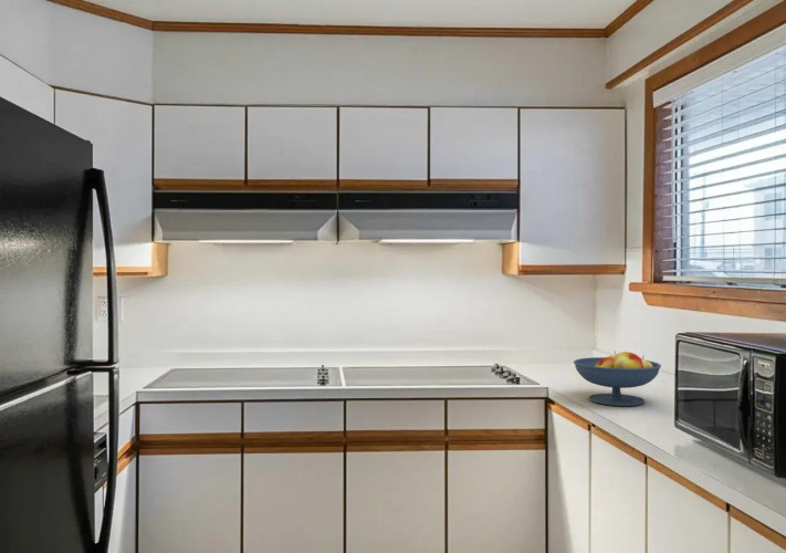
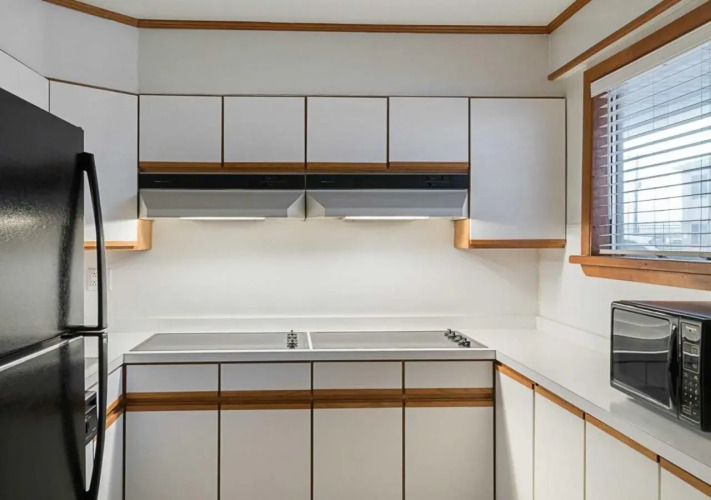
- fruit bowl [573,351,662,407]
